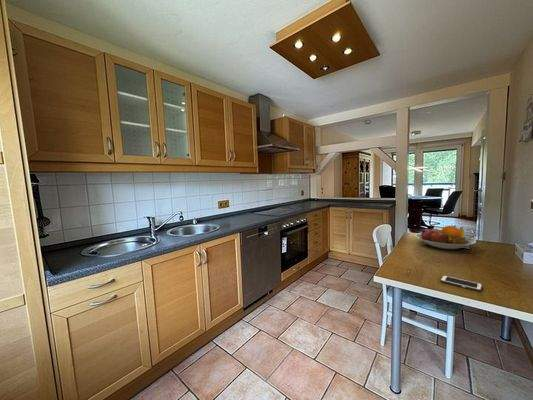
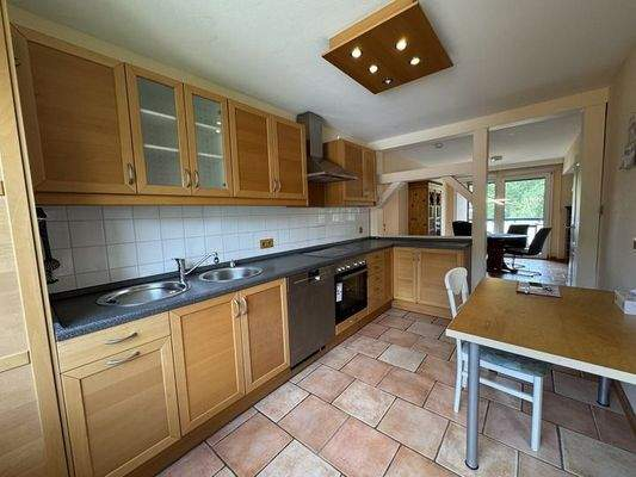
- cell phone [439,274,483,292]
- fruit bowl [414,224,477,250]
